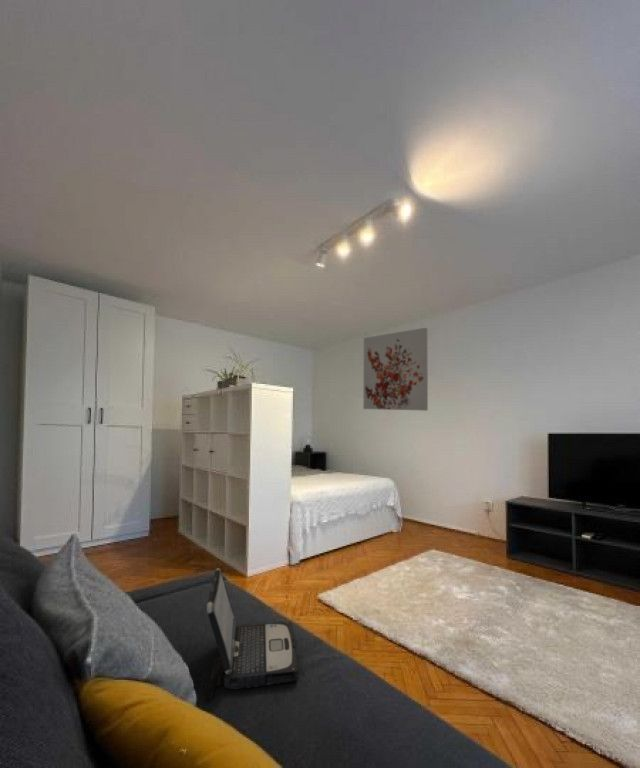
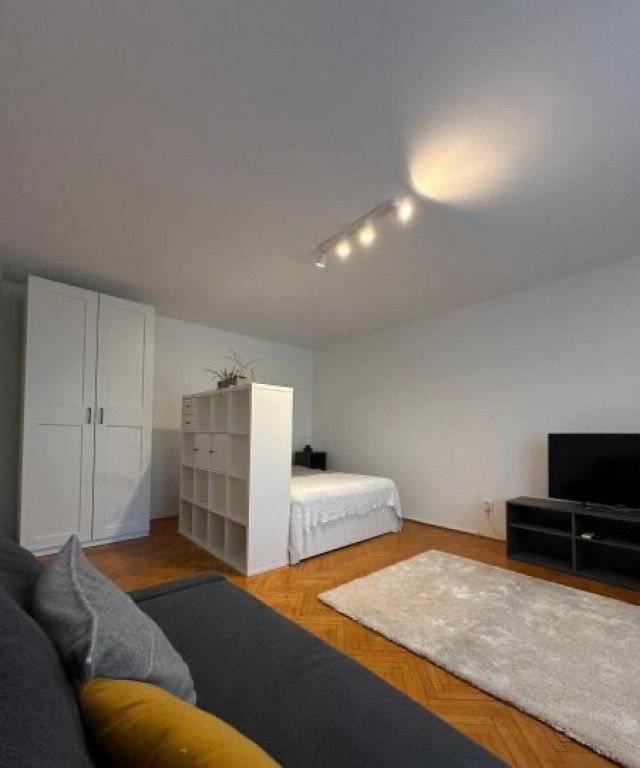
- wall art [362,327,429,412]
- laptop [205,567,300,701]
